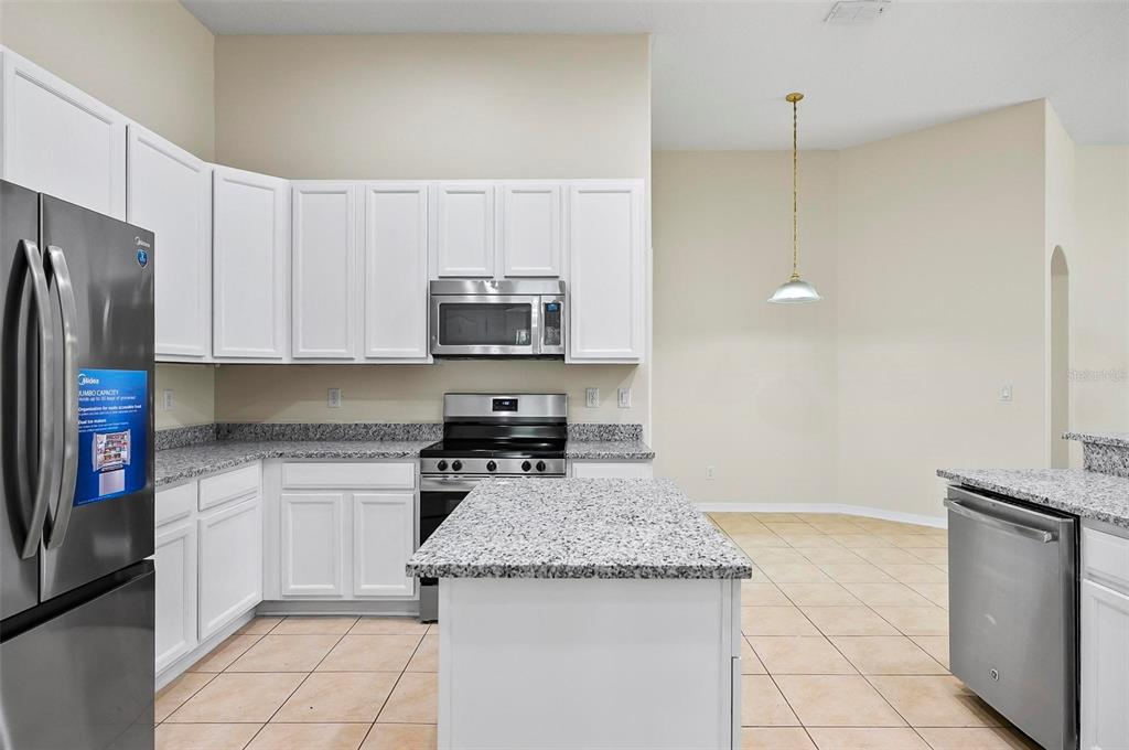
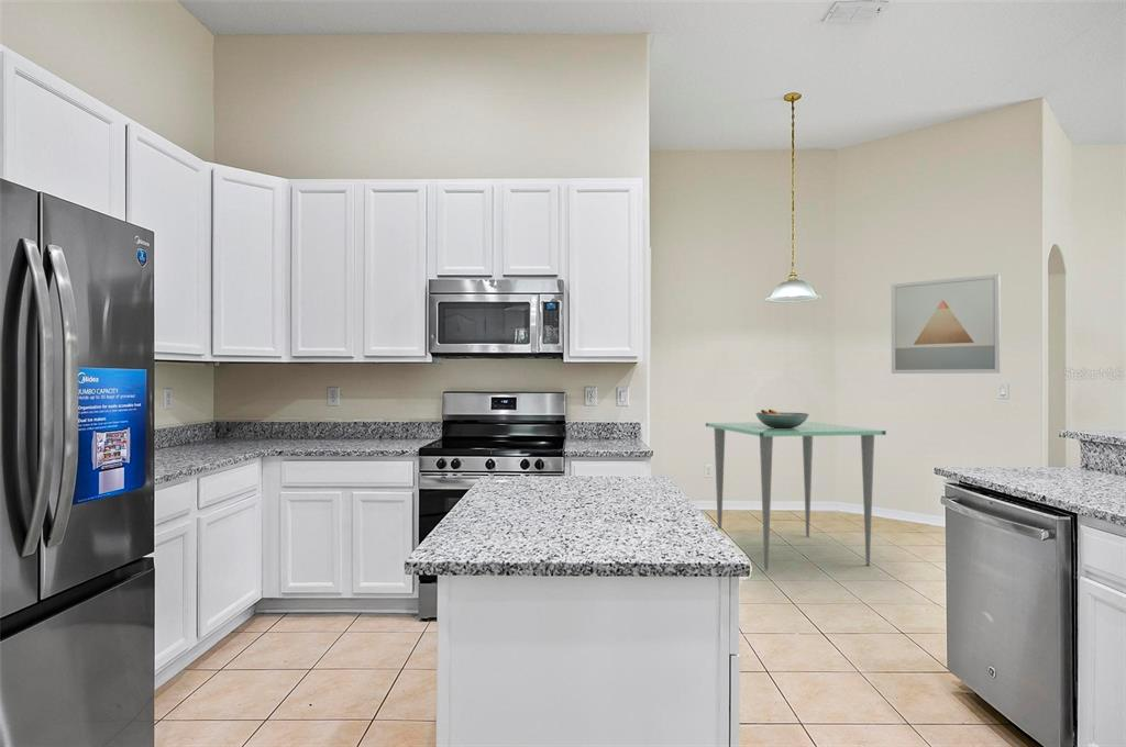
+ fruit bowl [754,409,809,428]
+ dining table [705,421,887,572]
+ wall art [891,272,1002,375]
